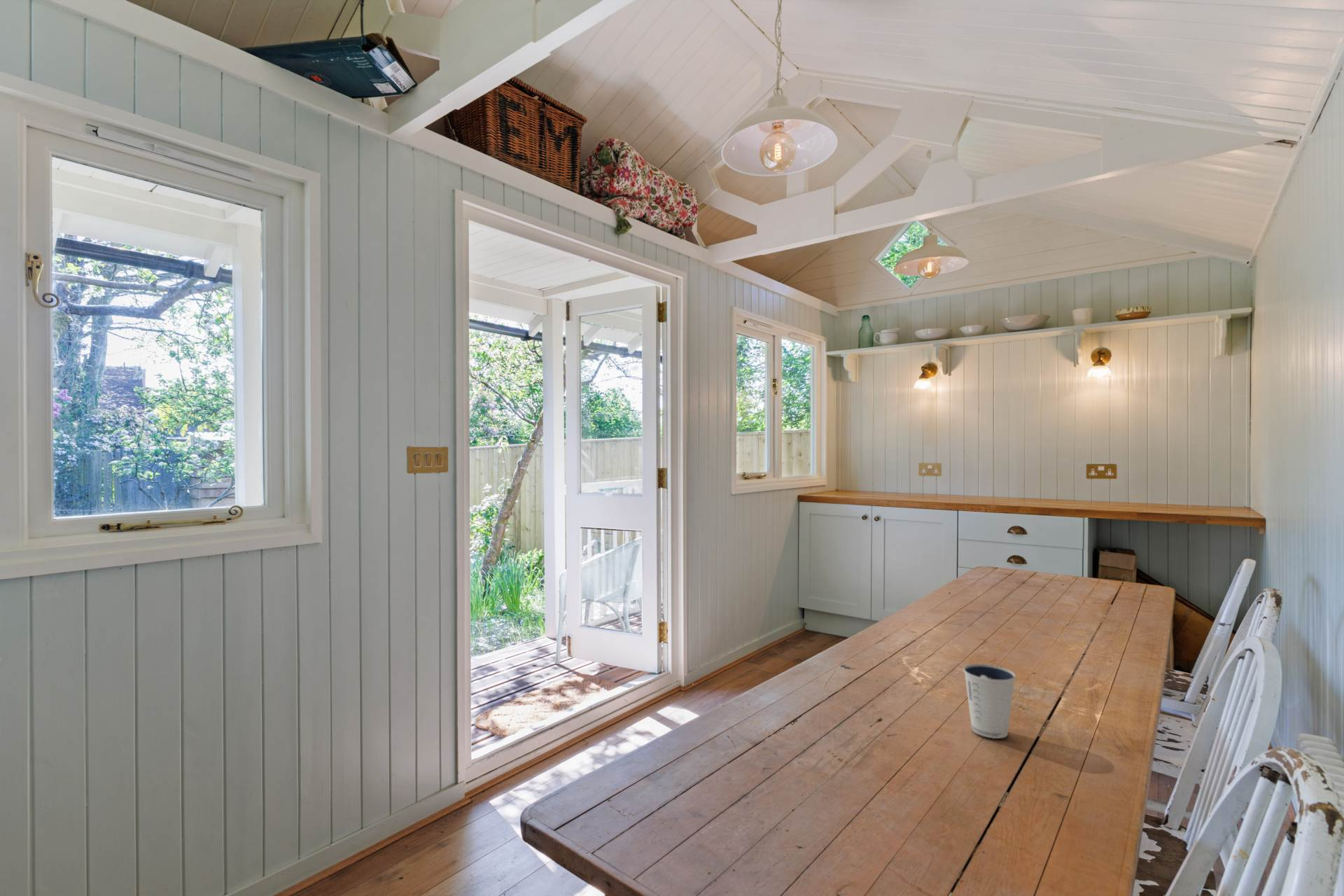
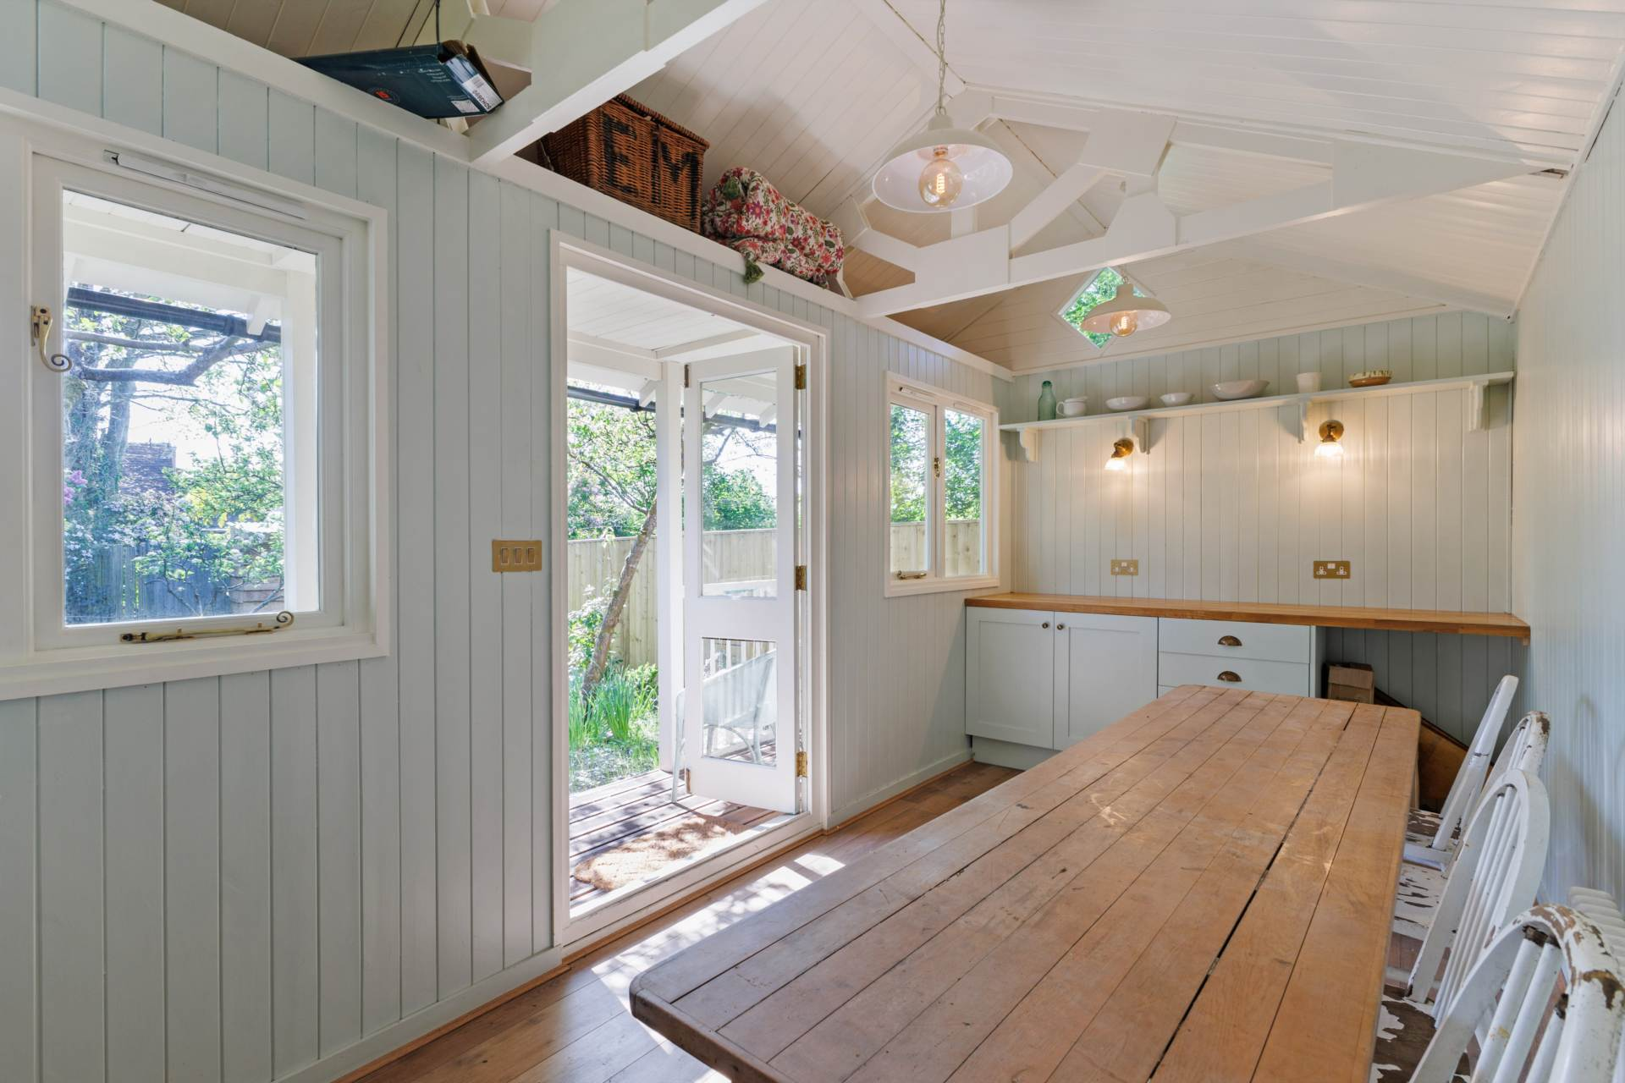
- dixie cup [963,663,1016,739]
